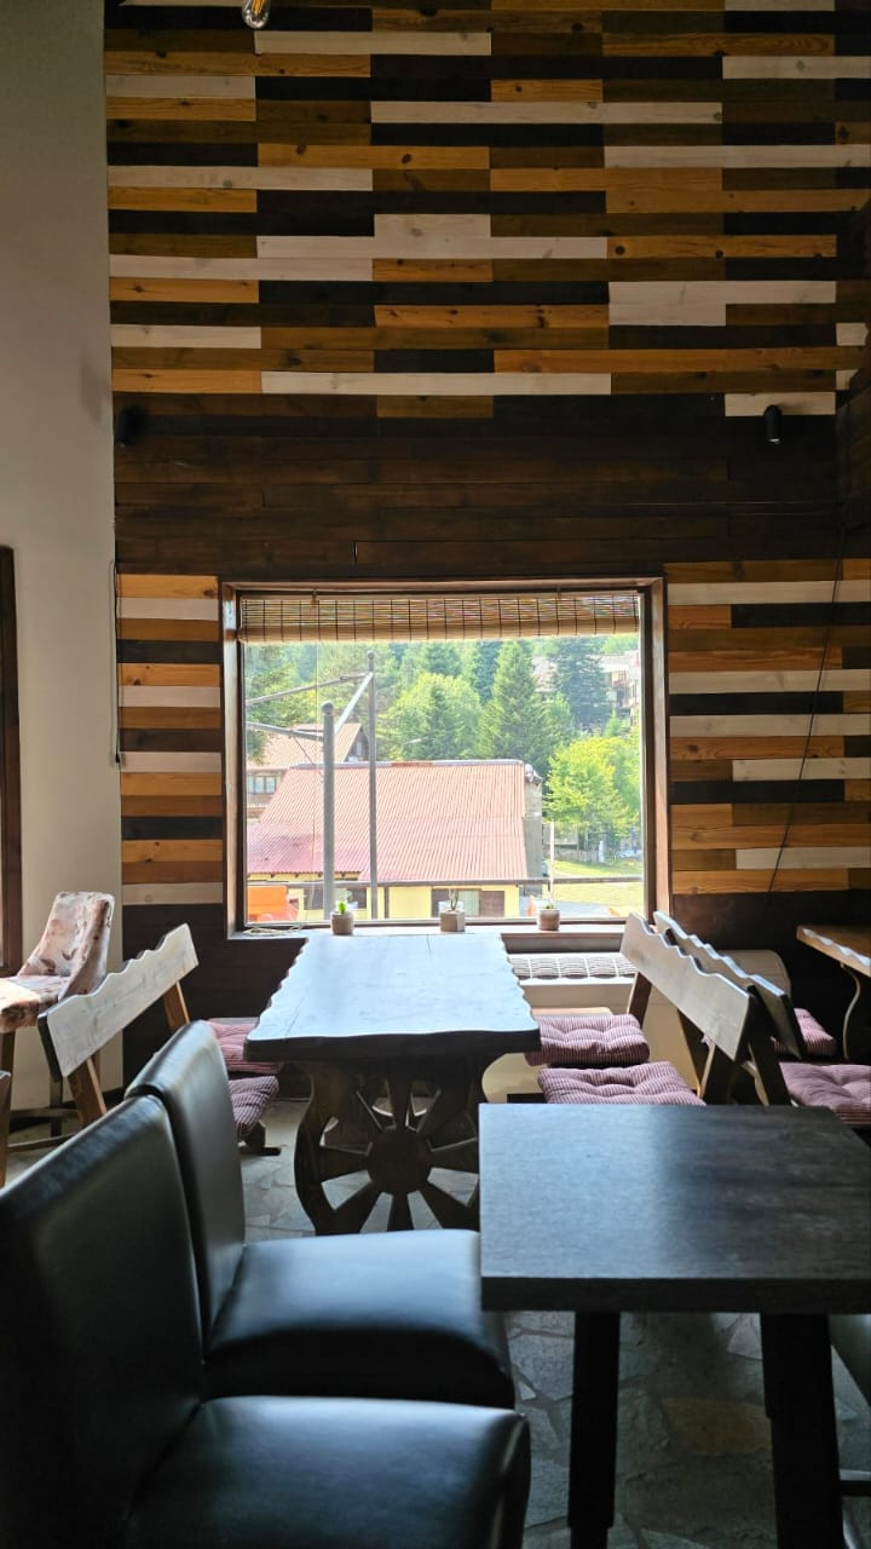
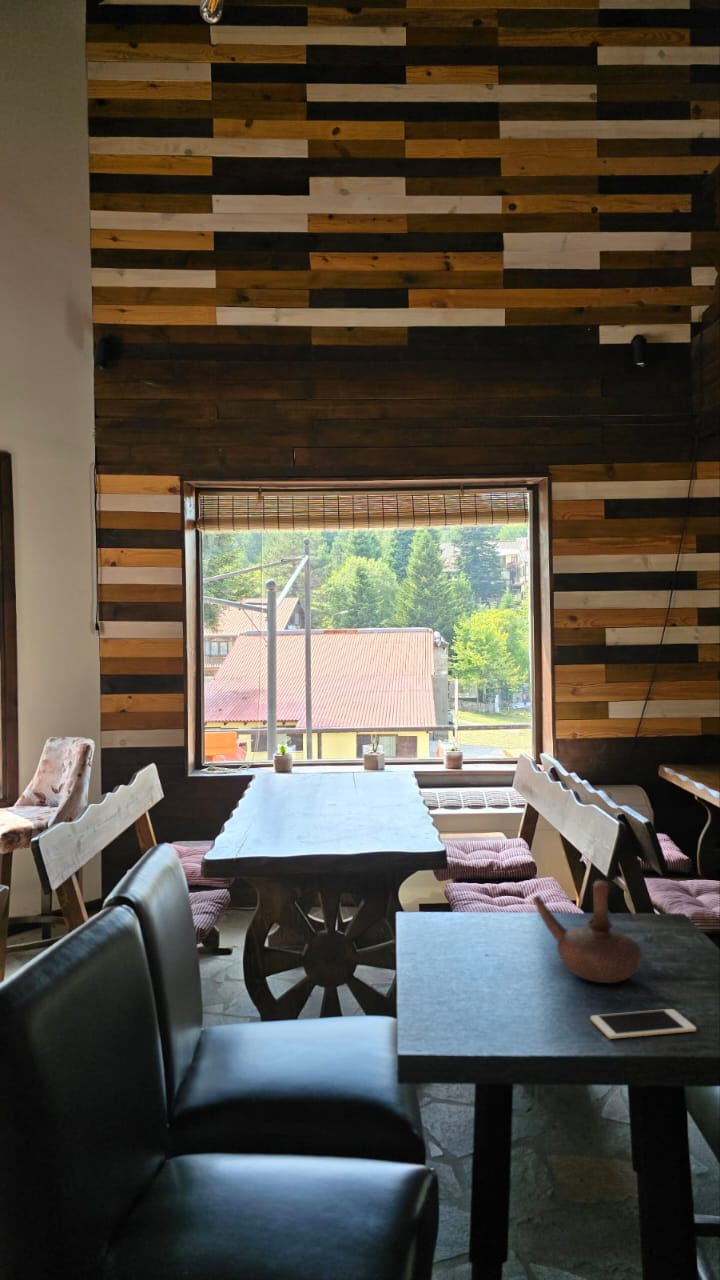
+ teapot [532,879,643,984]
+ cell phone [590,1008,697,1040]
